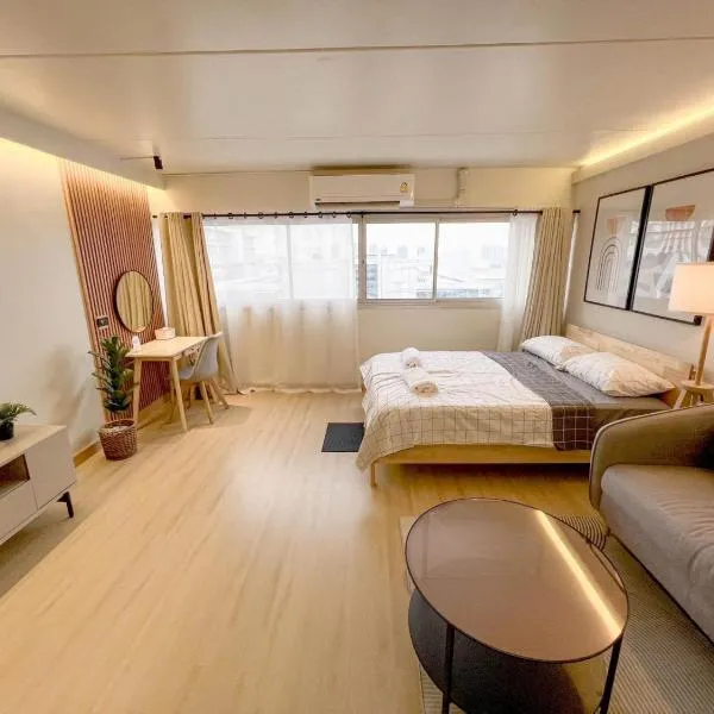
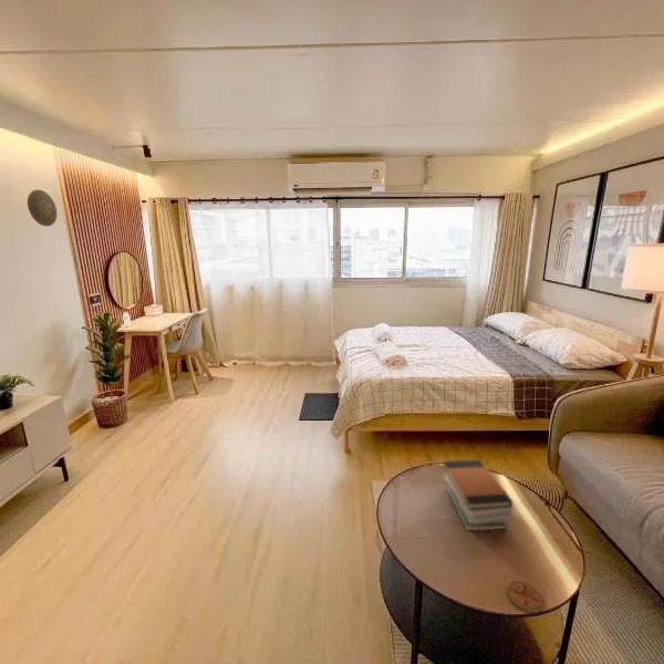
+ decorative plate [27,188,58,227]
+ book stack [442,458,513,532]
+ coaster [507,580,544,614]
